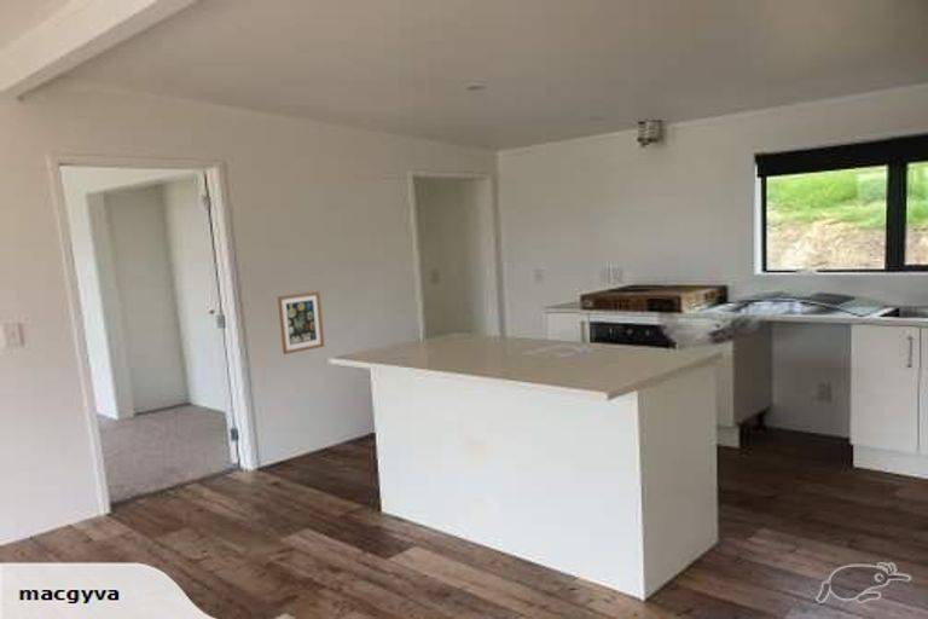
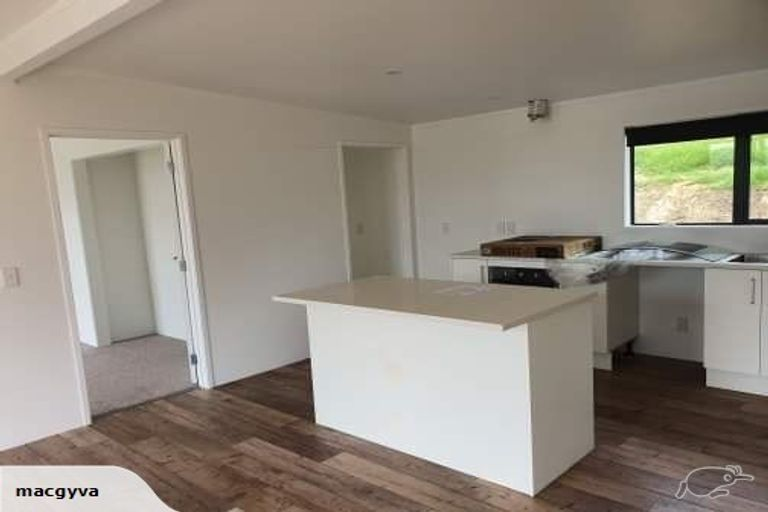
- wall art [277,290,325,355]
